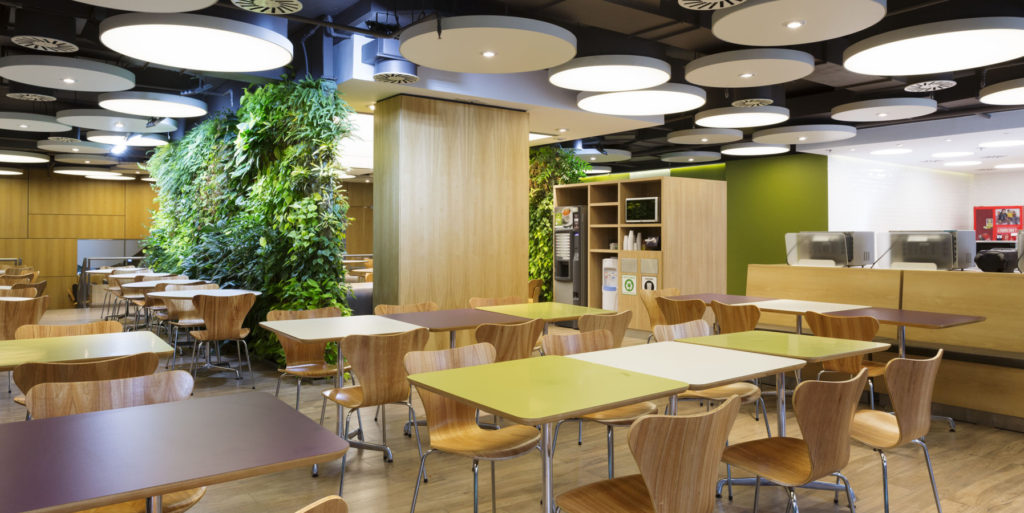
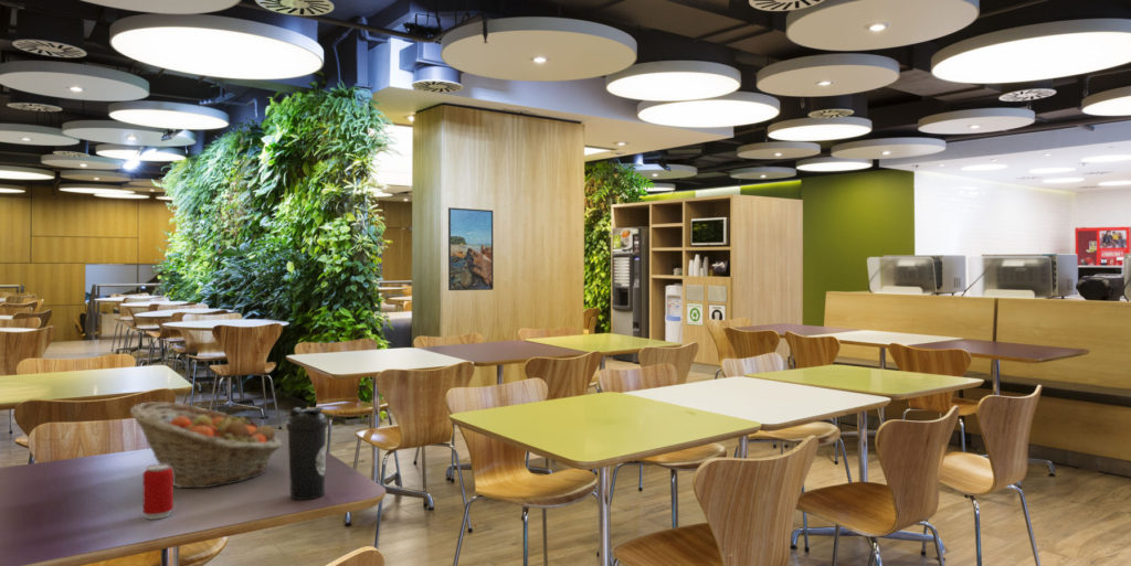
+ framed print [447,206,495,291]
+ beverage can [142,463,175,520]
+ water bottle [285,406,329,501]
+ fruit basket [129,401,283,489]
